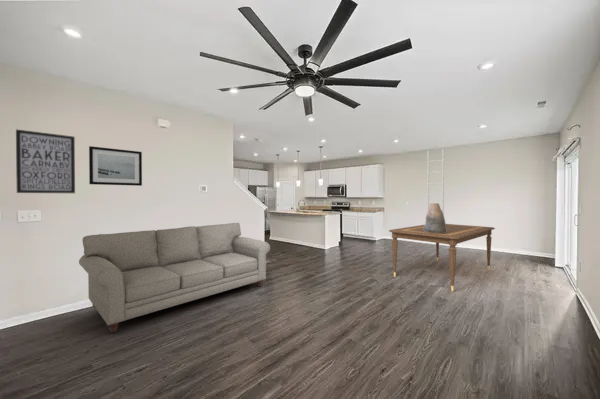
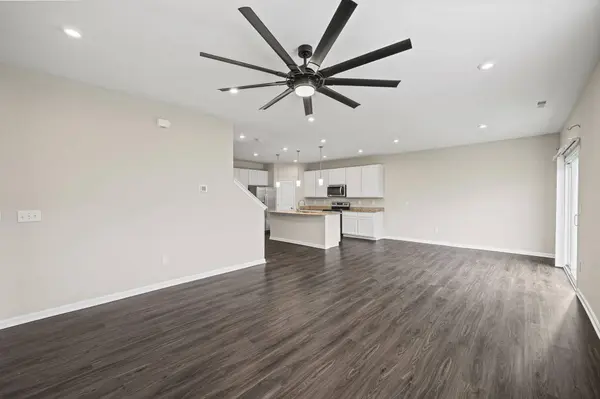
- decorative urn [423,202,447,234]
- sofa [78,222,271,334]
- wall art [88,145,143,187]
- wall art [15,128,76,194]
- blanket ladder [426,148,446,216]
- dining table [388,223,496,292]
